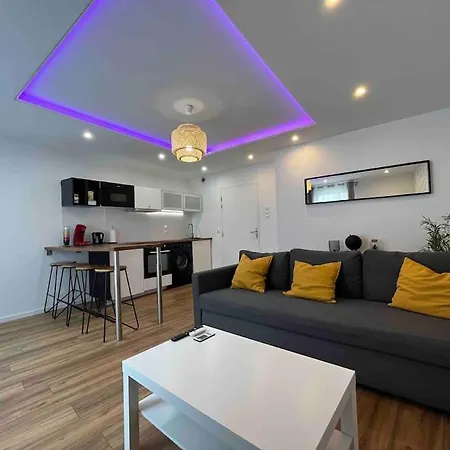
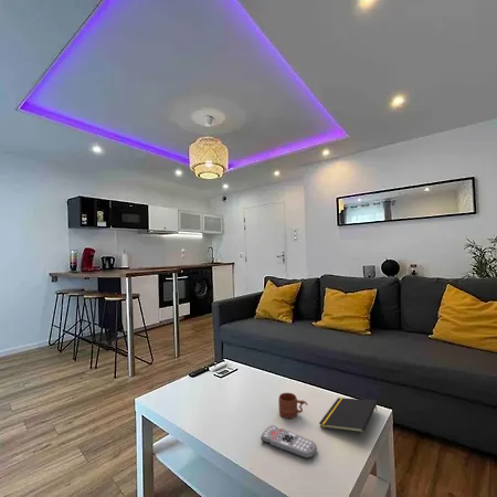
+ mug [277,392,308,420]
+ remote control [260,424,318,459]
+ notepad [318,396,378,434]
